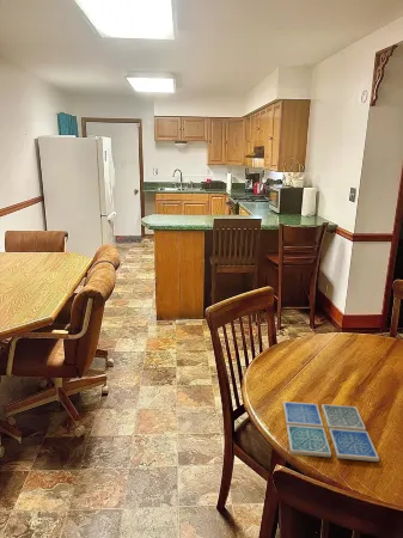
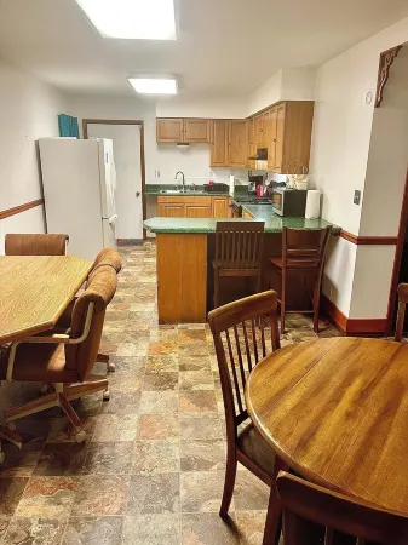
- drink coaster [282,401,380,463]
